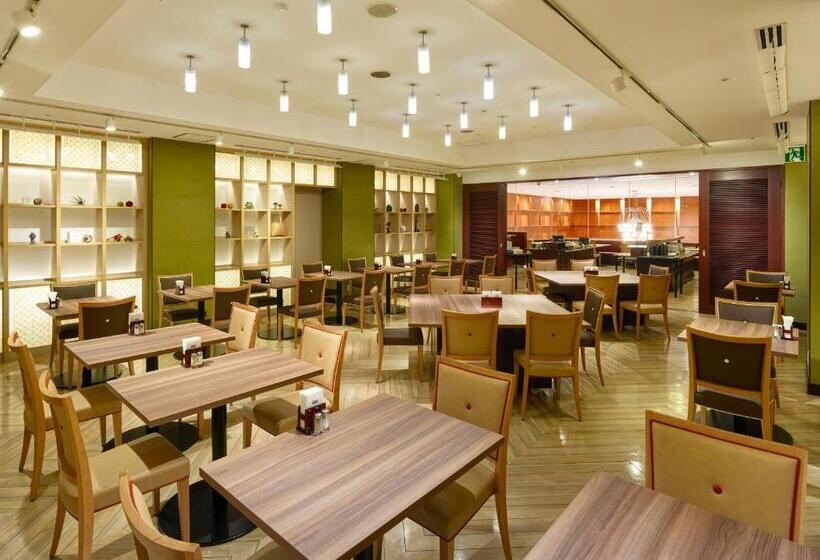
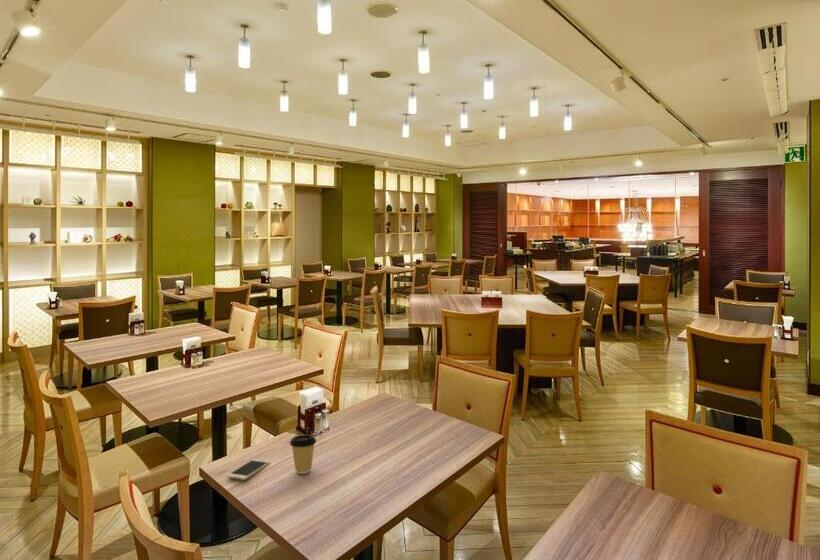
+ coffee cup [289,434,317,475]
+ smartphone [226,458,271,481]
